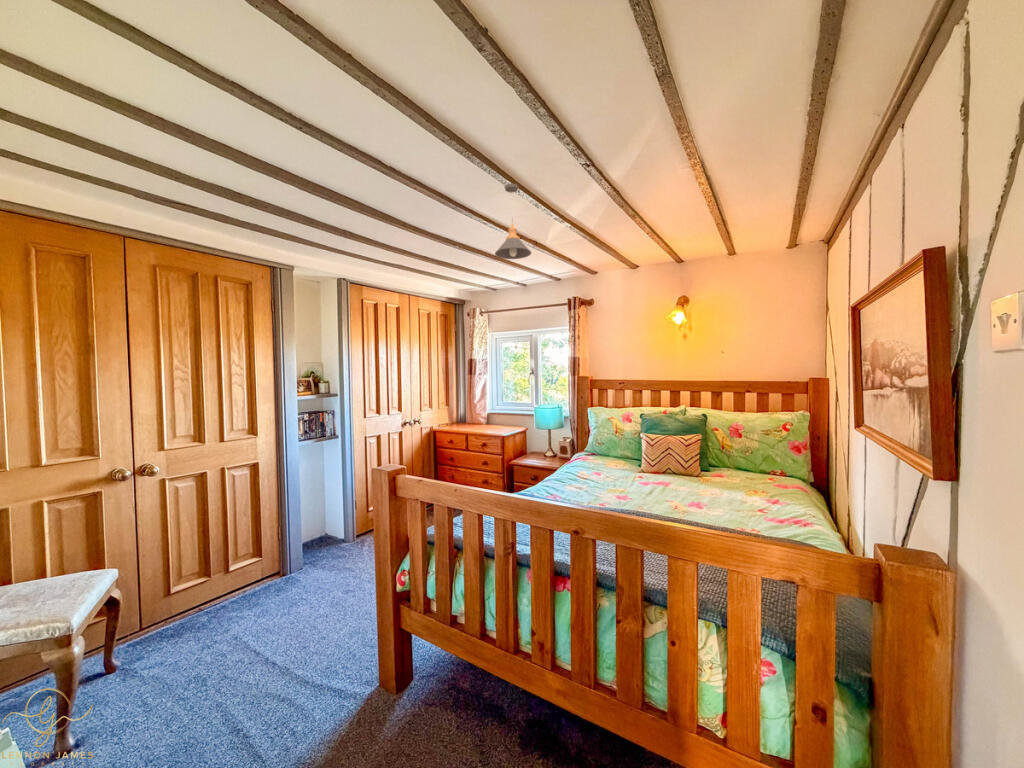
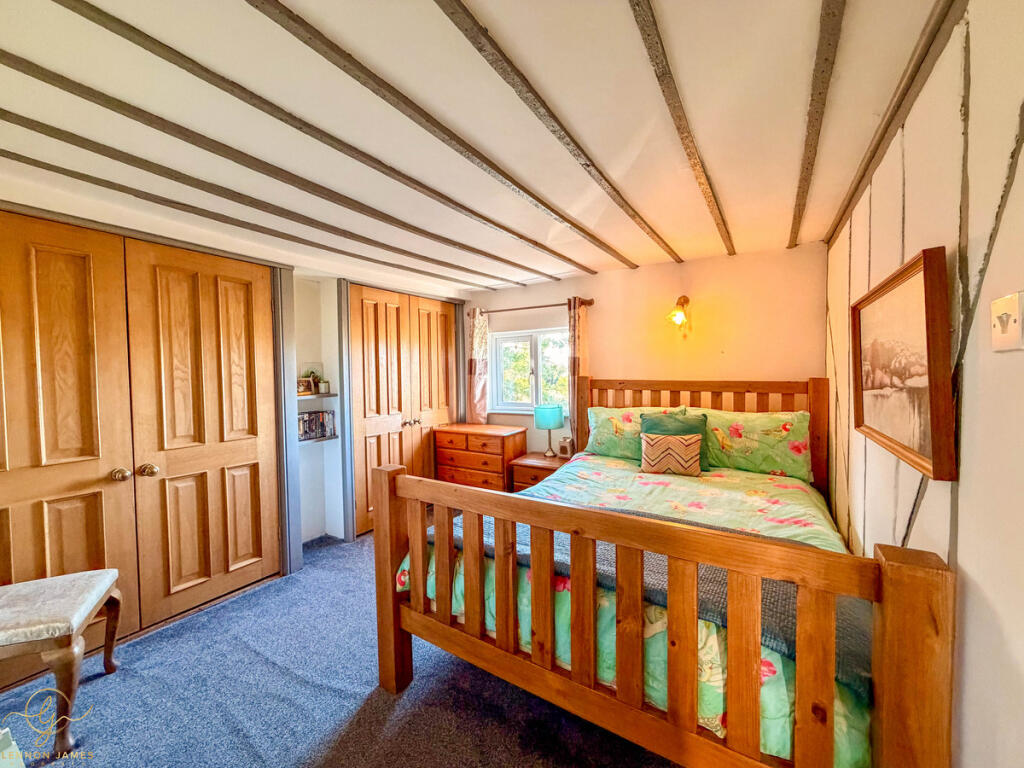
- pendant light [494,182,532,260]
